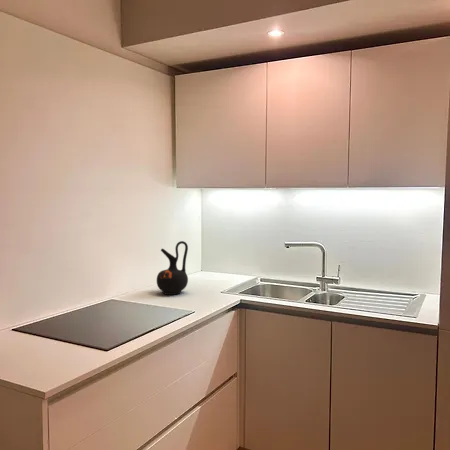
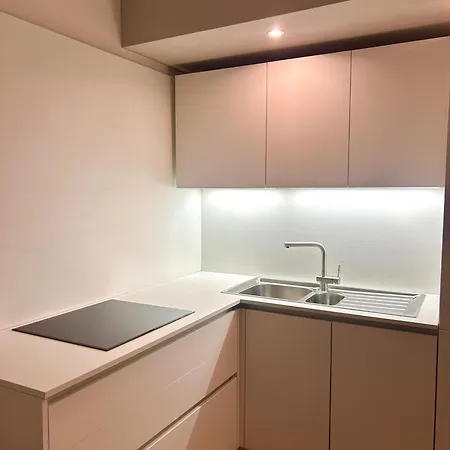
- ceramic jug [156,240,189,296]
